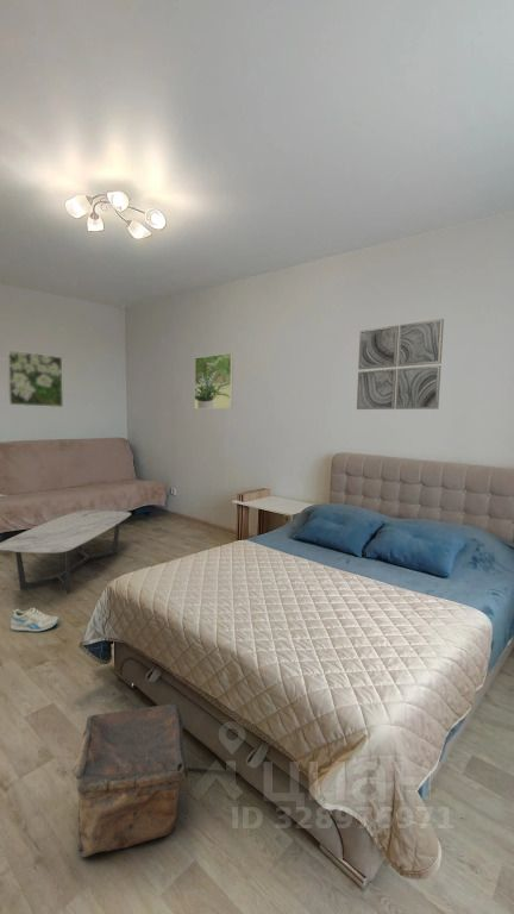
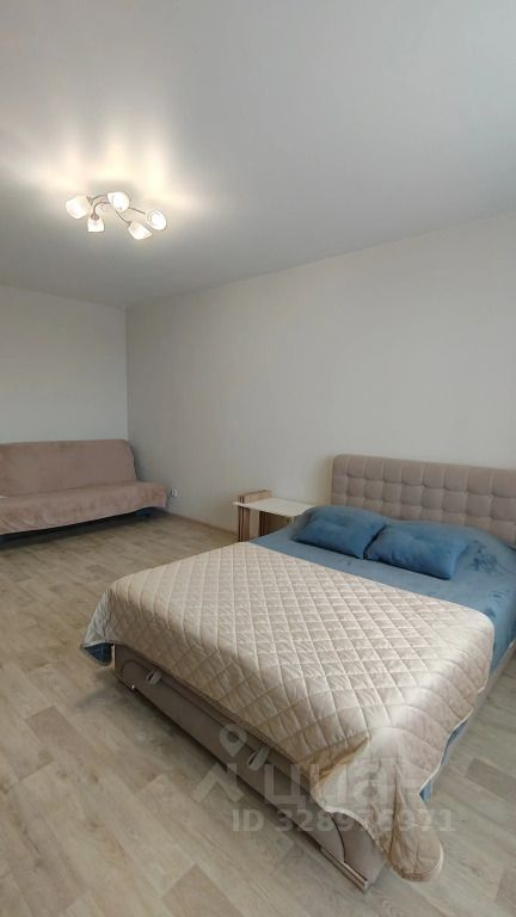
- sneaker [10,607,61,633]
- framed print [194,352,234,409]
- coffee table [0,509,132,594]
- pouch [71,702,189,858]
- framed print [6,349,64,408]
- wall art [356,318,445,411]
